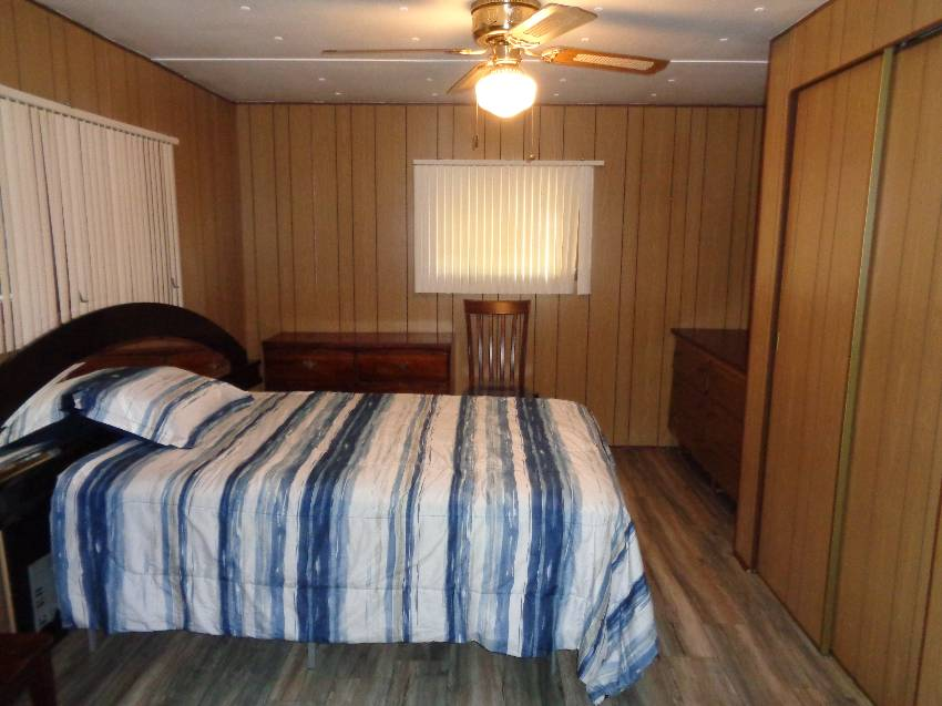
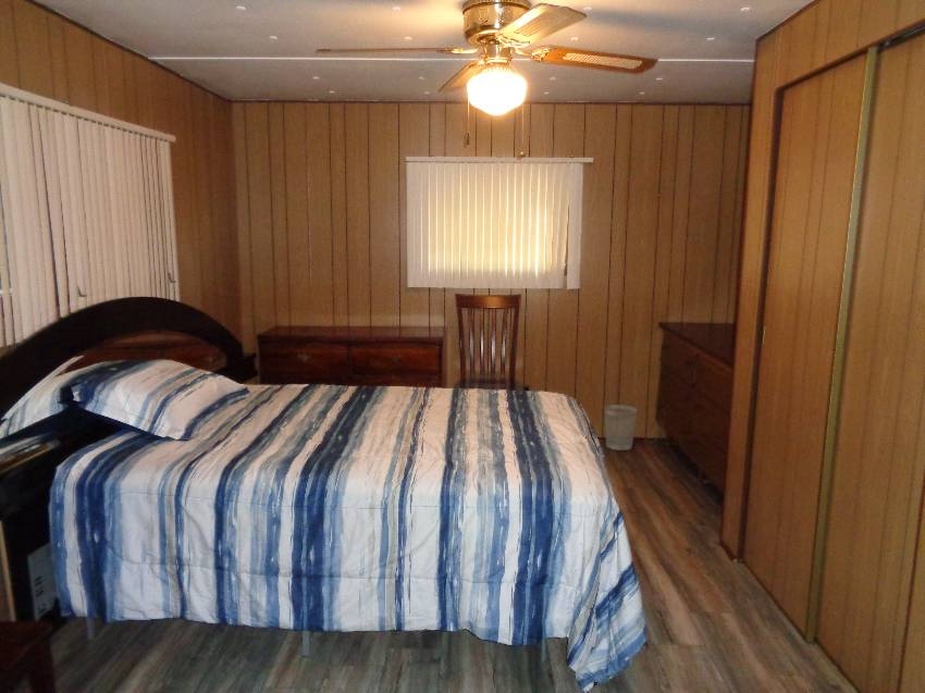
+ wastebasket [604,404,639,451]
